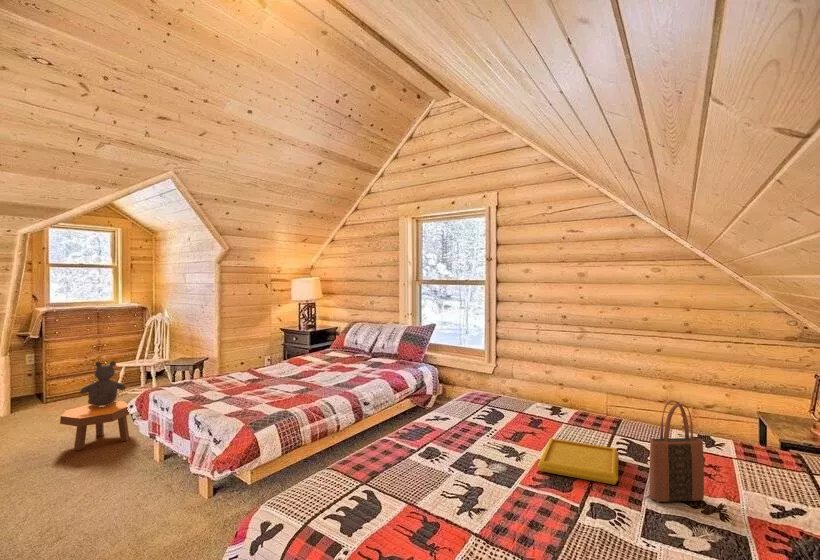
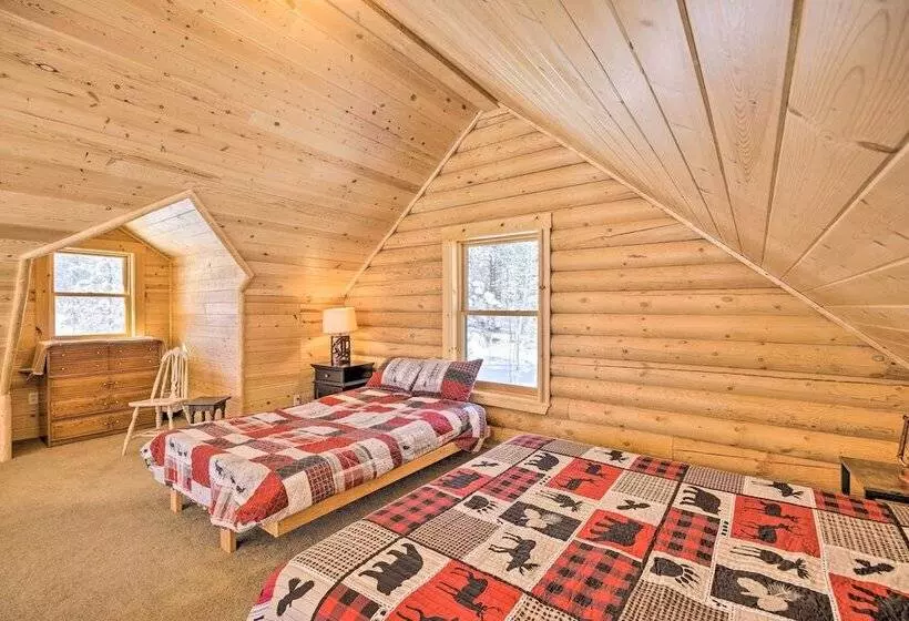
- footstool [59,400,130,451]
- serving tray [537,437,620,486]
- tote bag [648,399,705,503]
- teddy bear [79,360,127,406]
